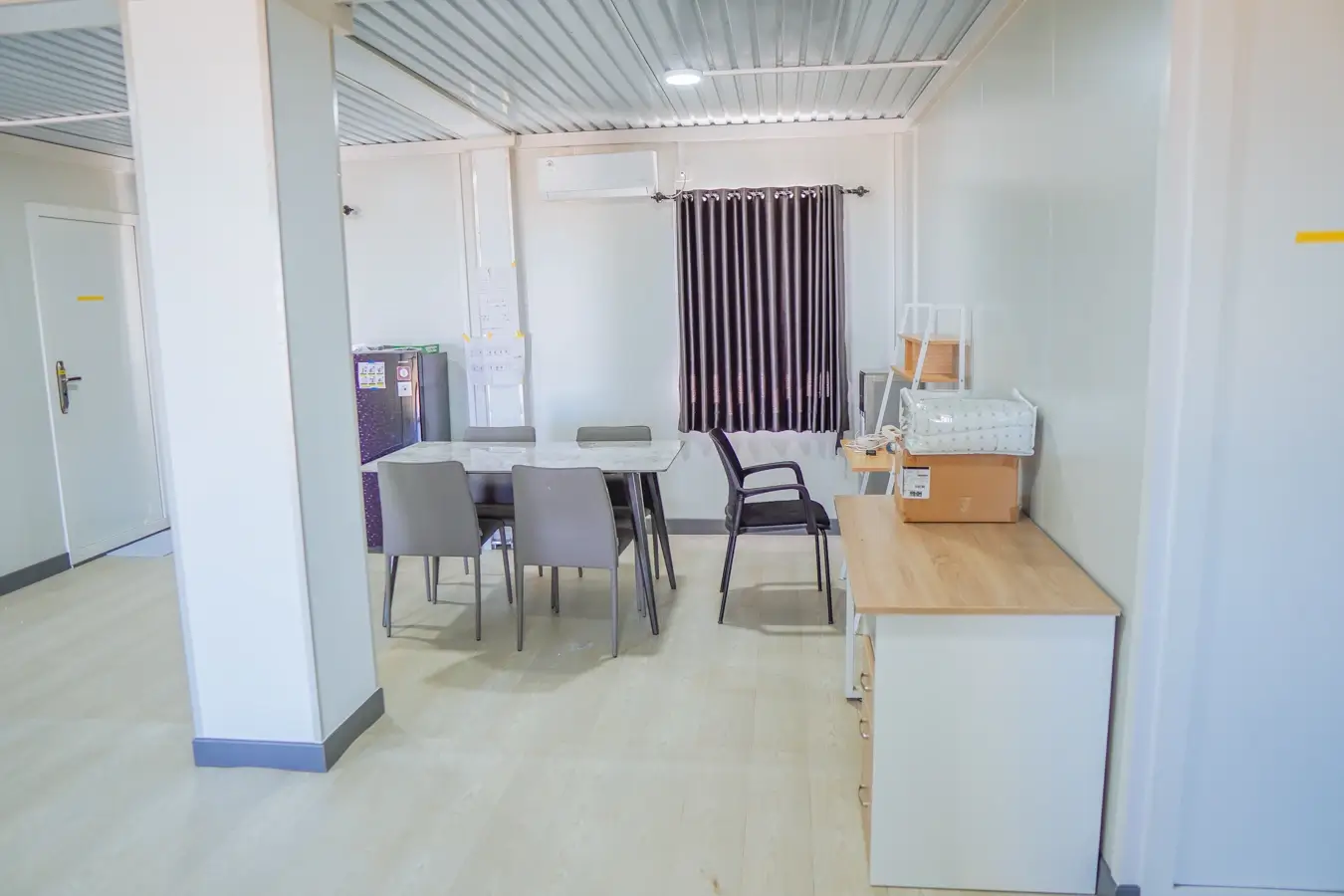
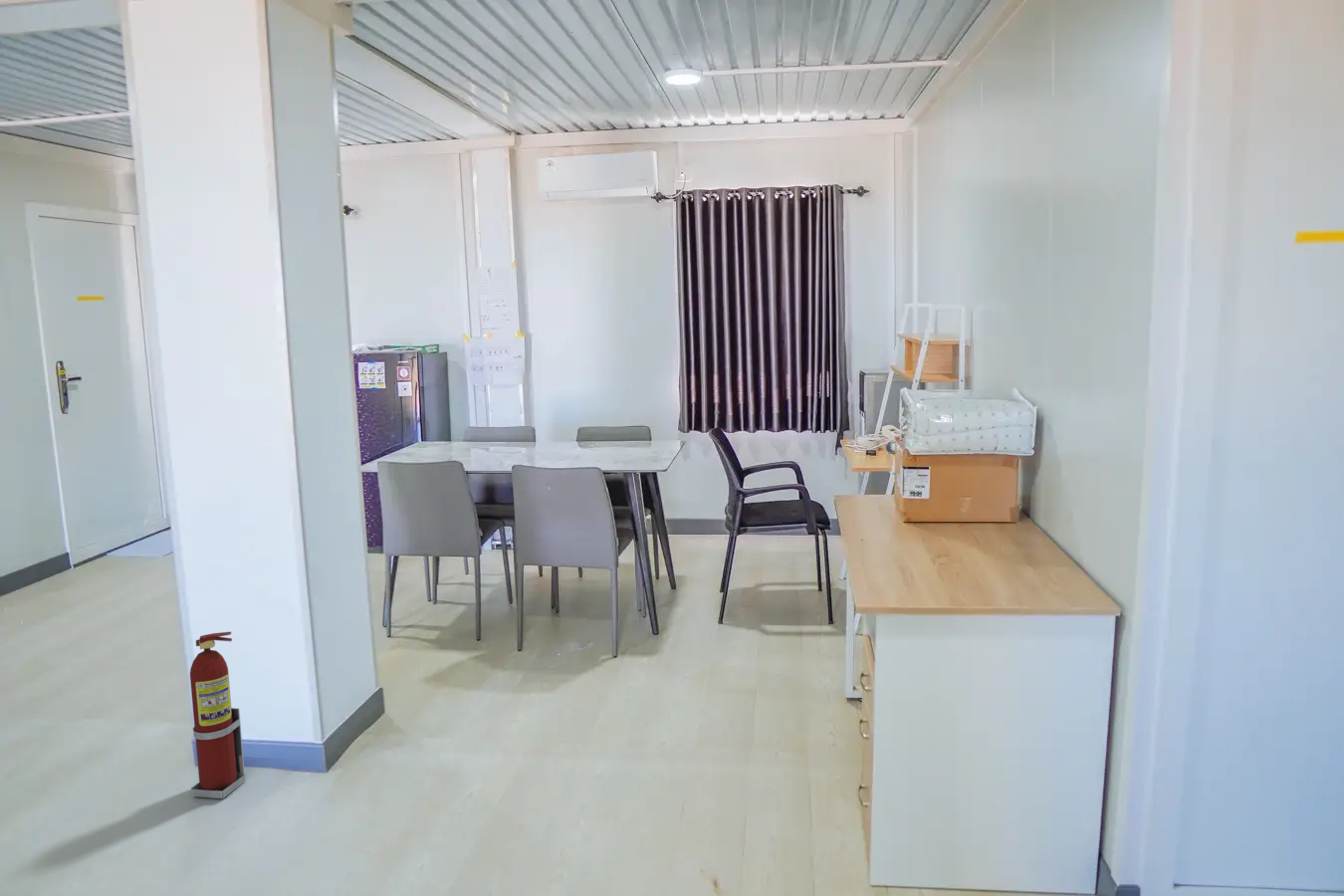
+ fire extinguisher [189,630,246,799]
